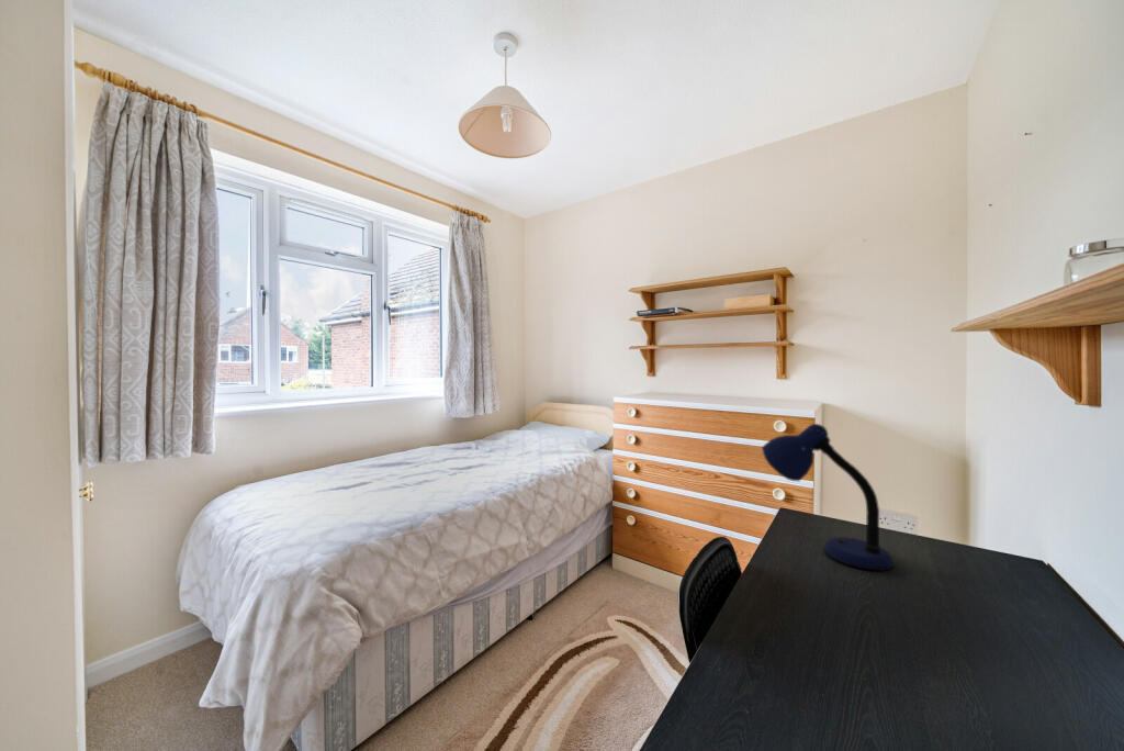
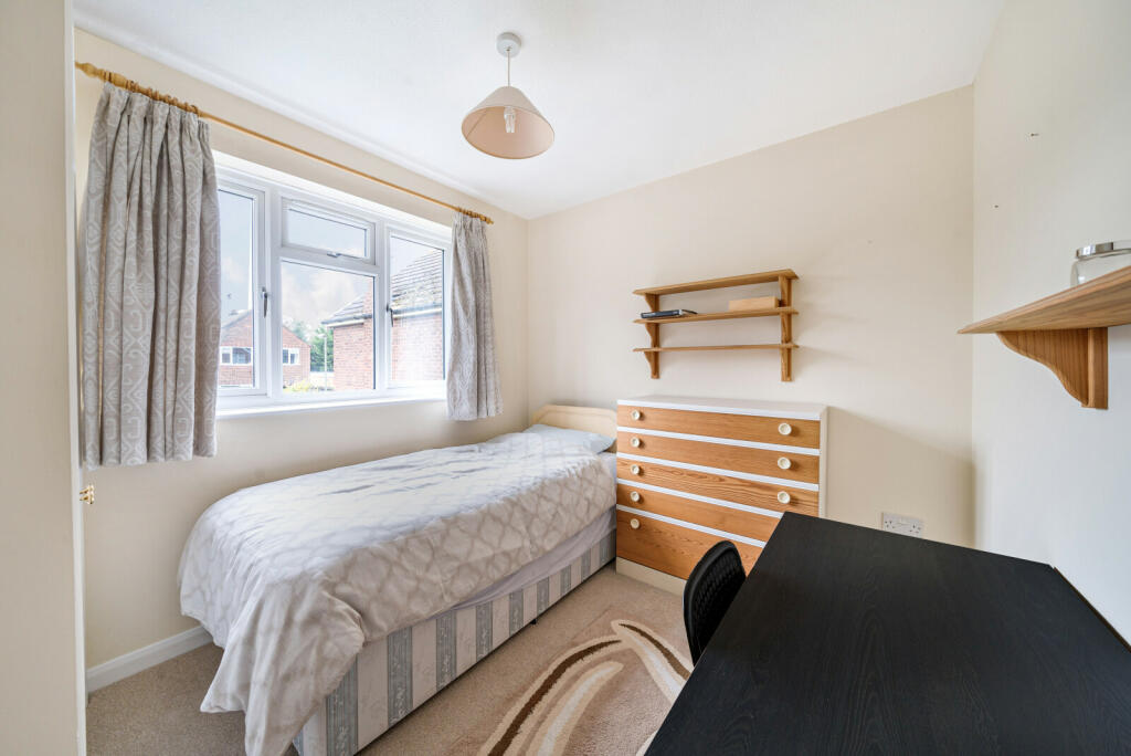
- desk lamp [761,423,895,572]
